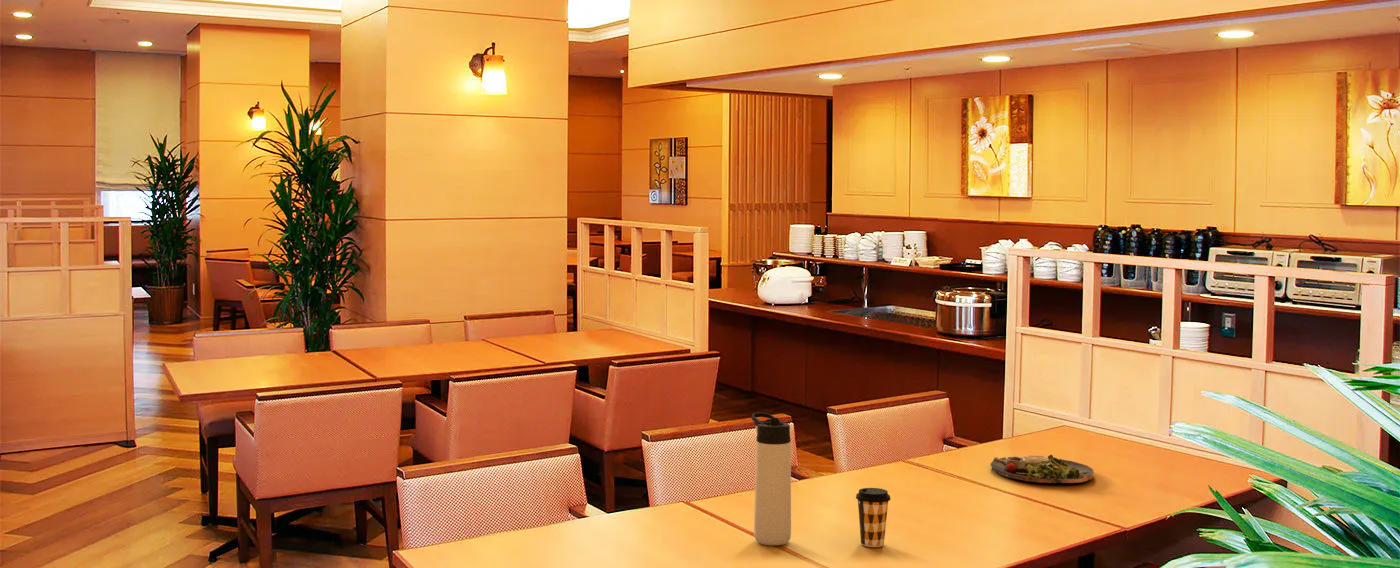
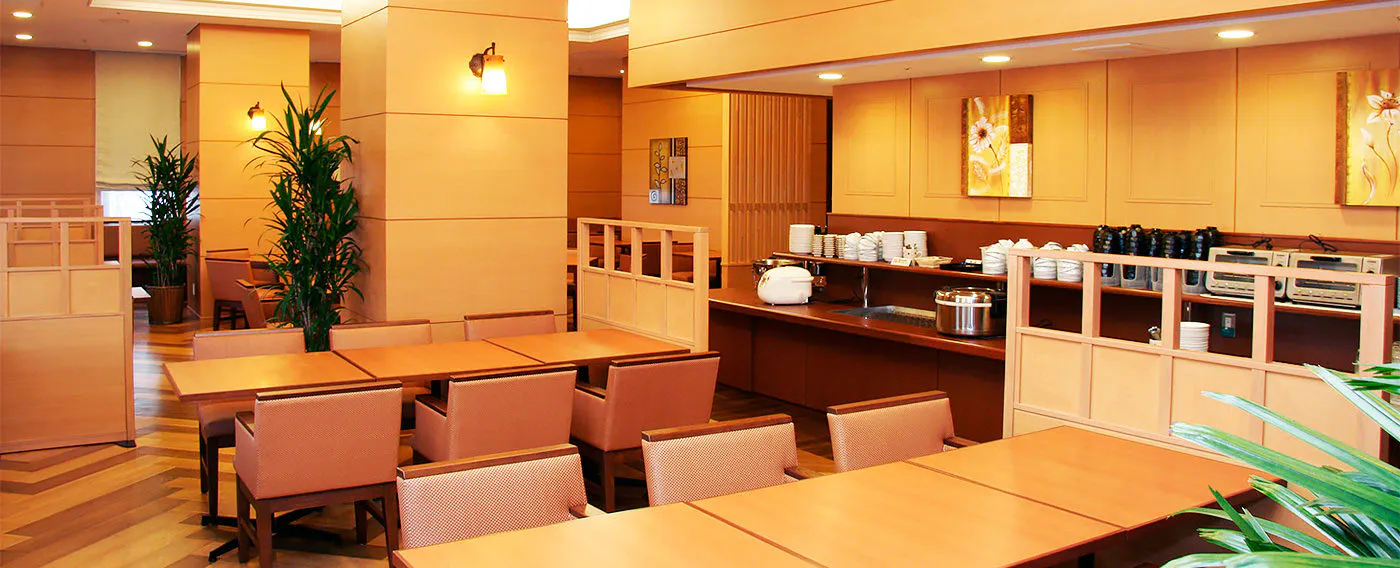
- dinner plate [990,454,1094,484]
- coffee cup [855,487,891,548]
- thermos bottle [751,412,792,546]
